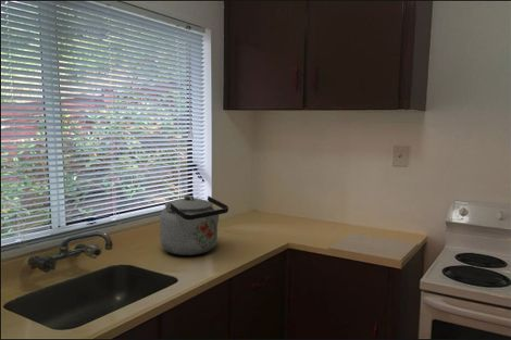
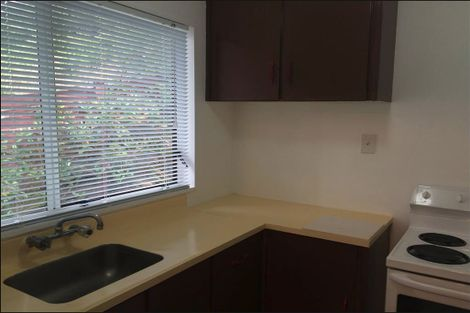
- kettle [159,194,229,256]
